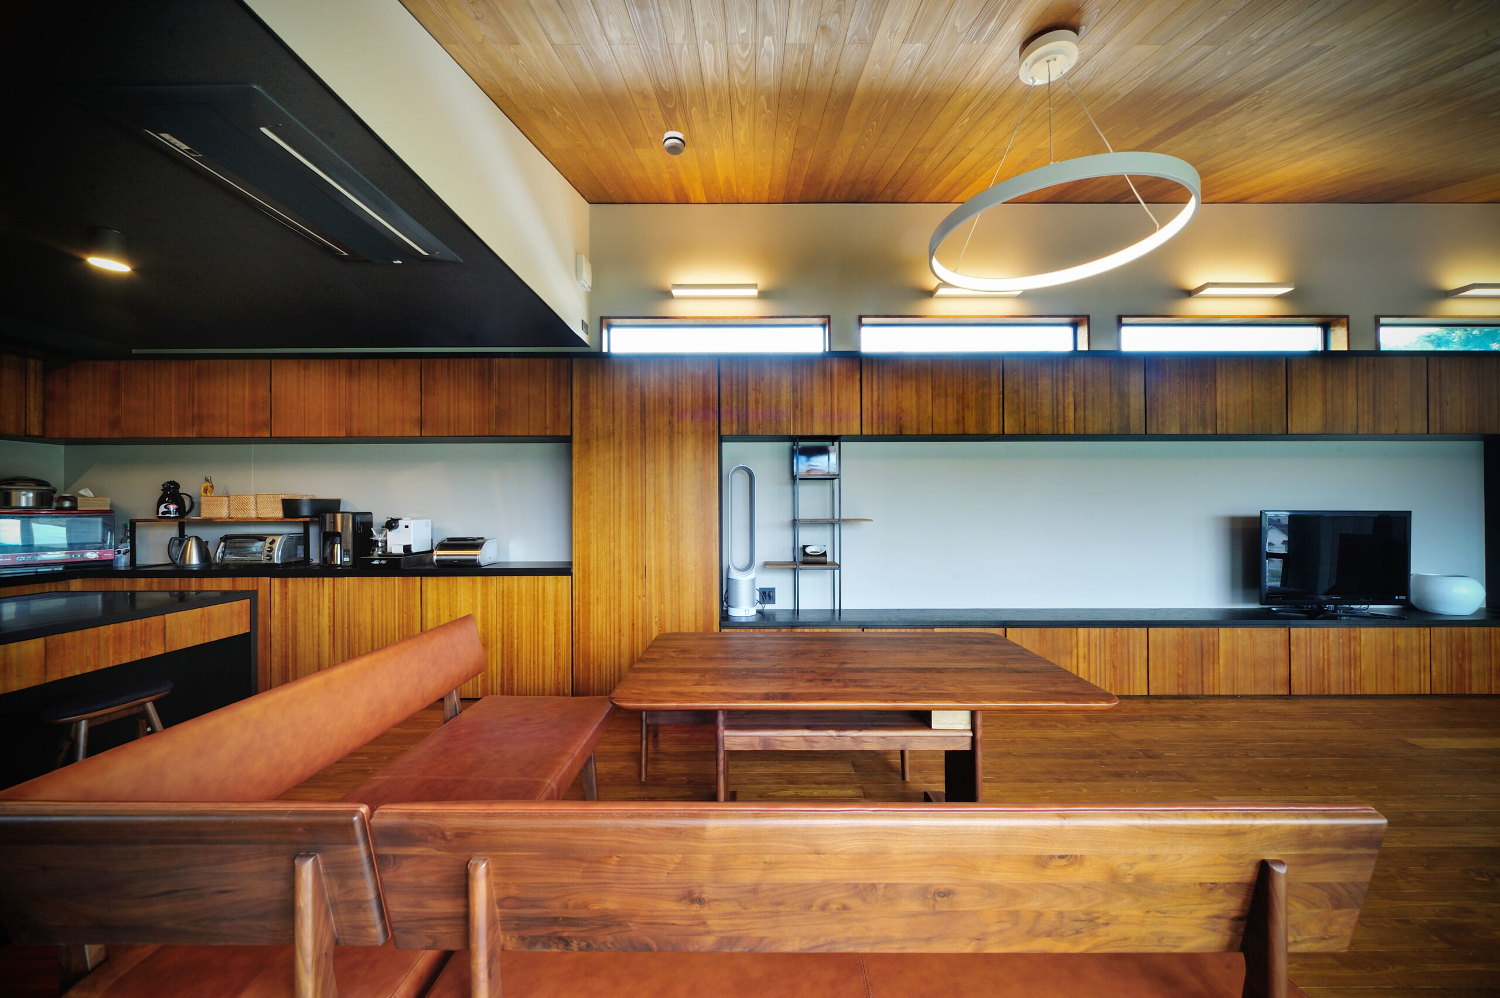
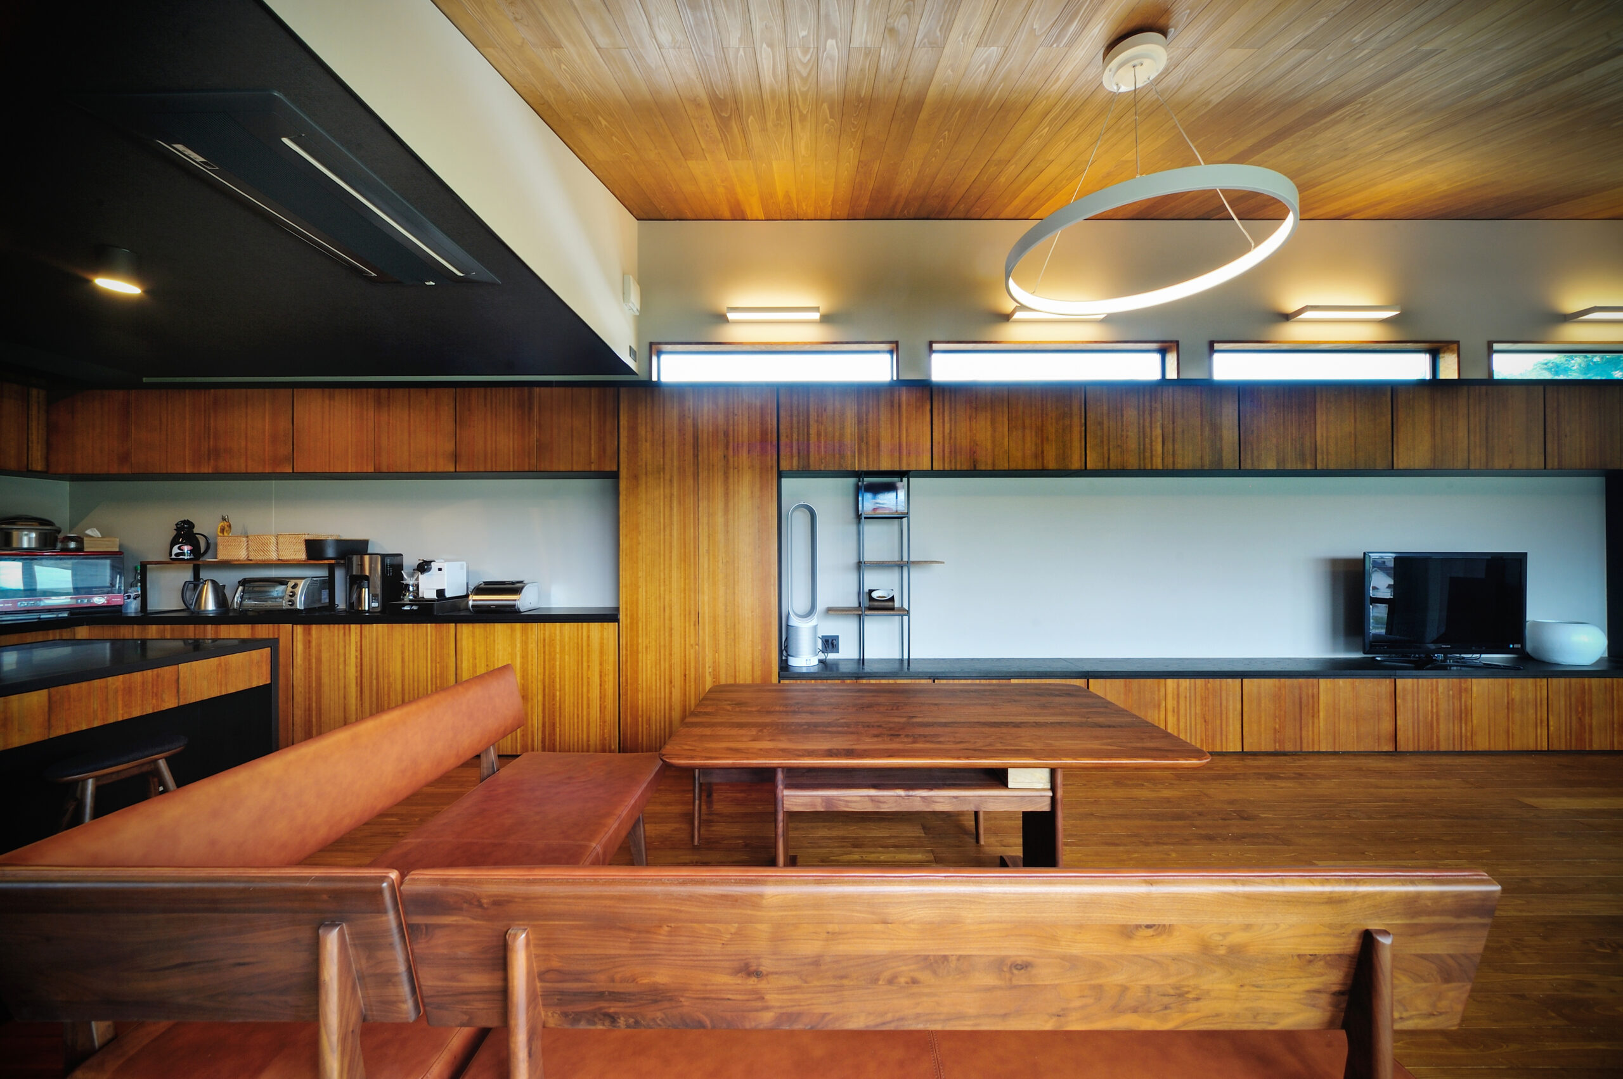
- smoke detector [663,130,686,156]
